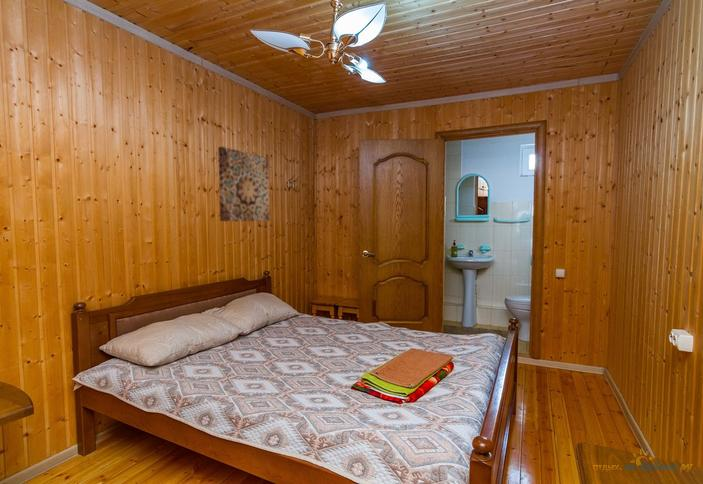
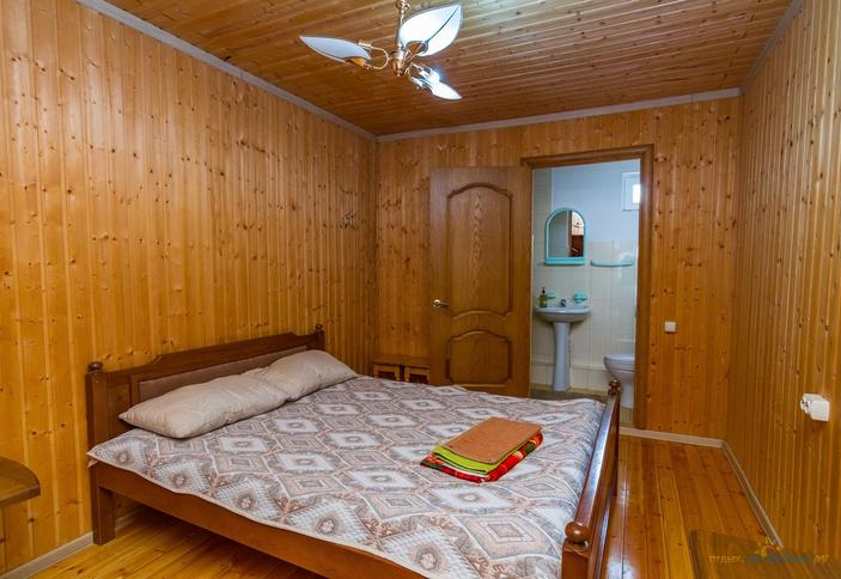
- wall art [217,146,270,222]
